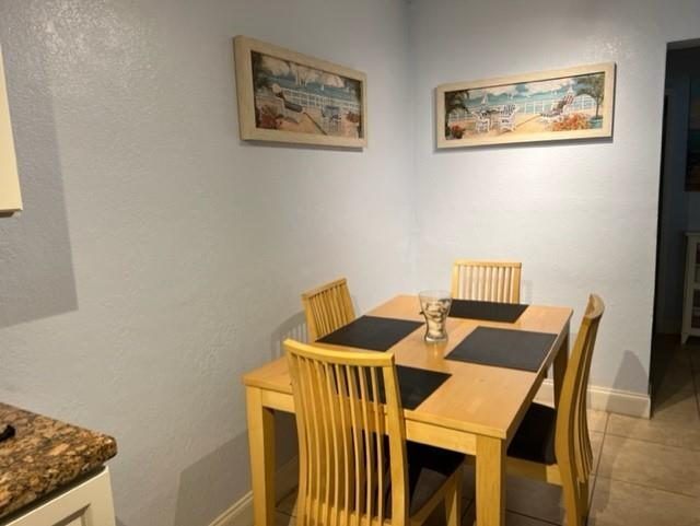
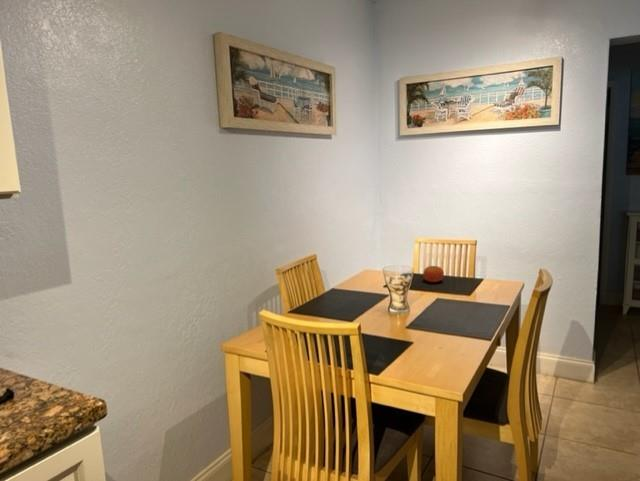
+ fruit [422,265,445,283]
